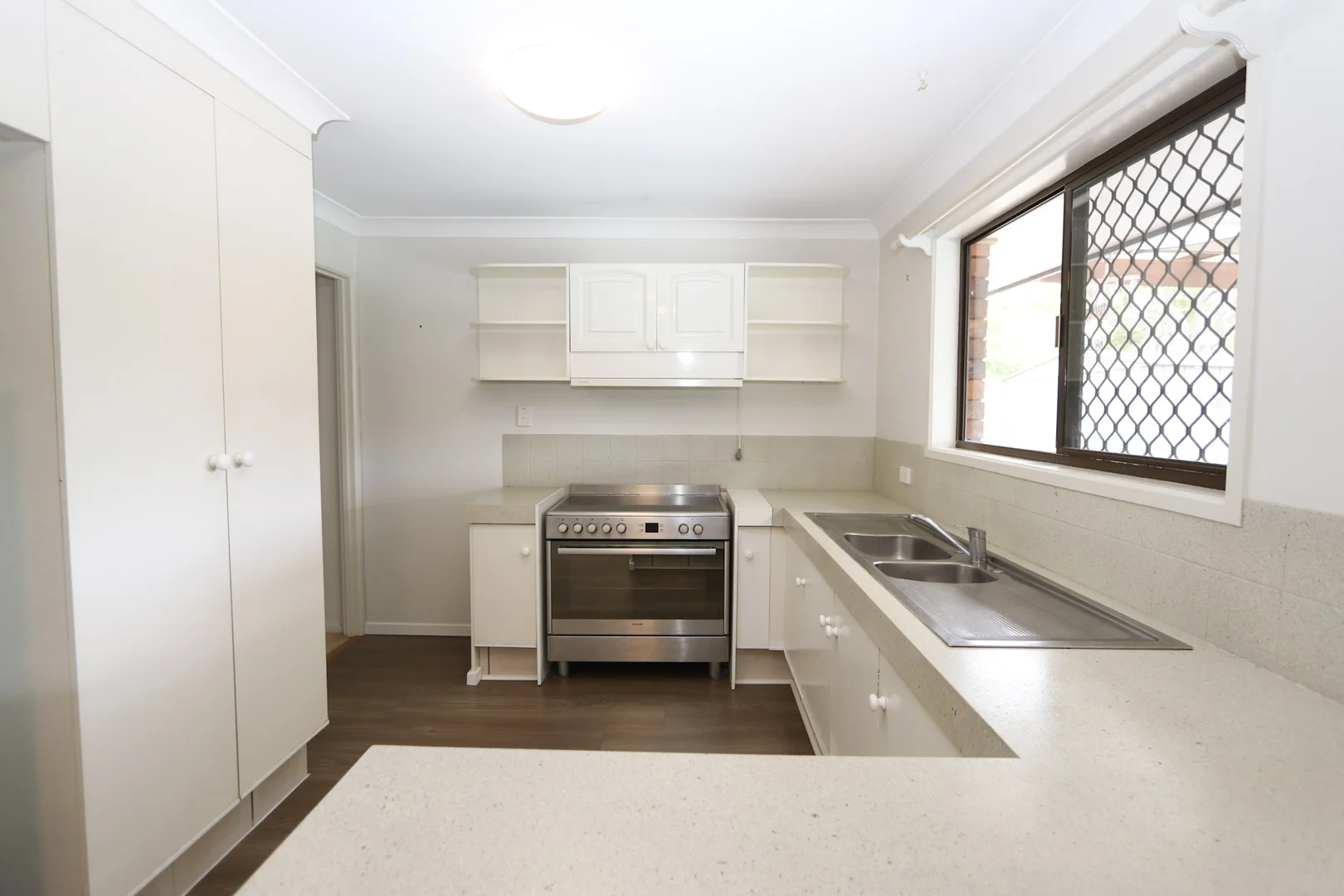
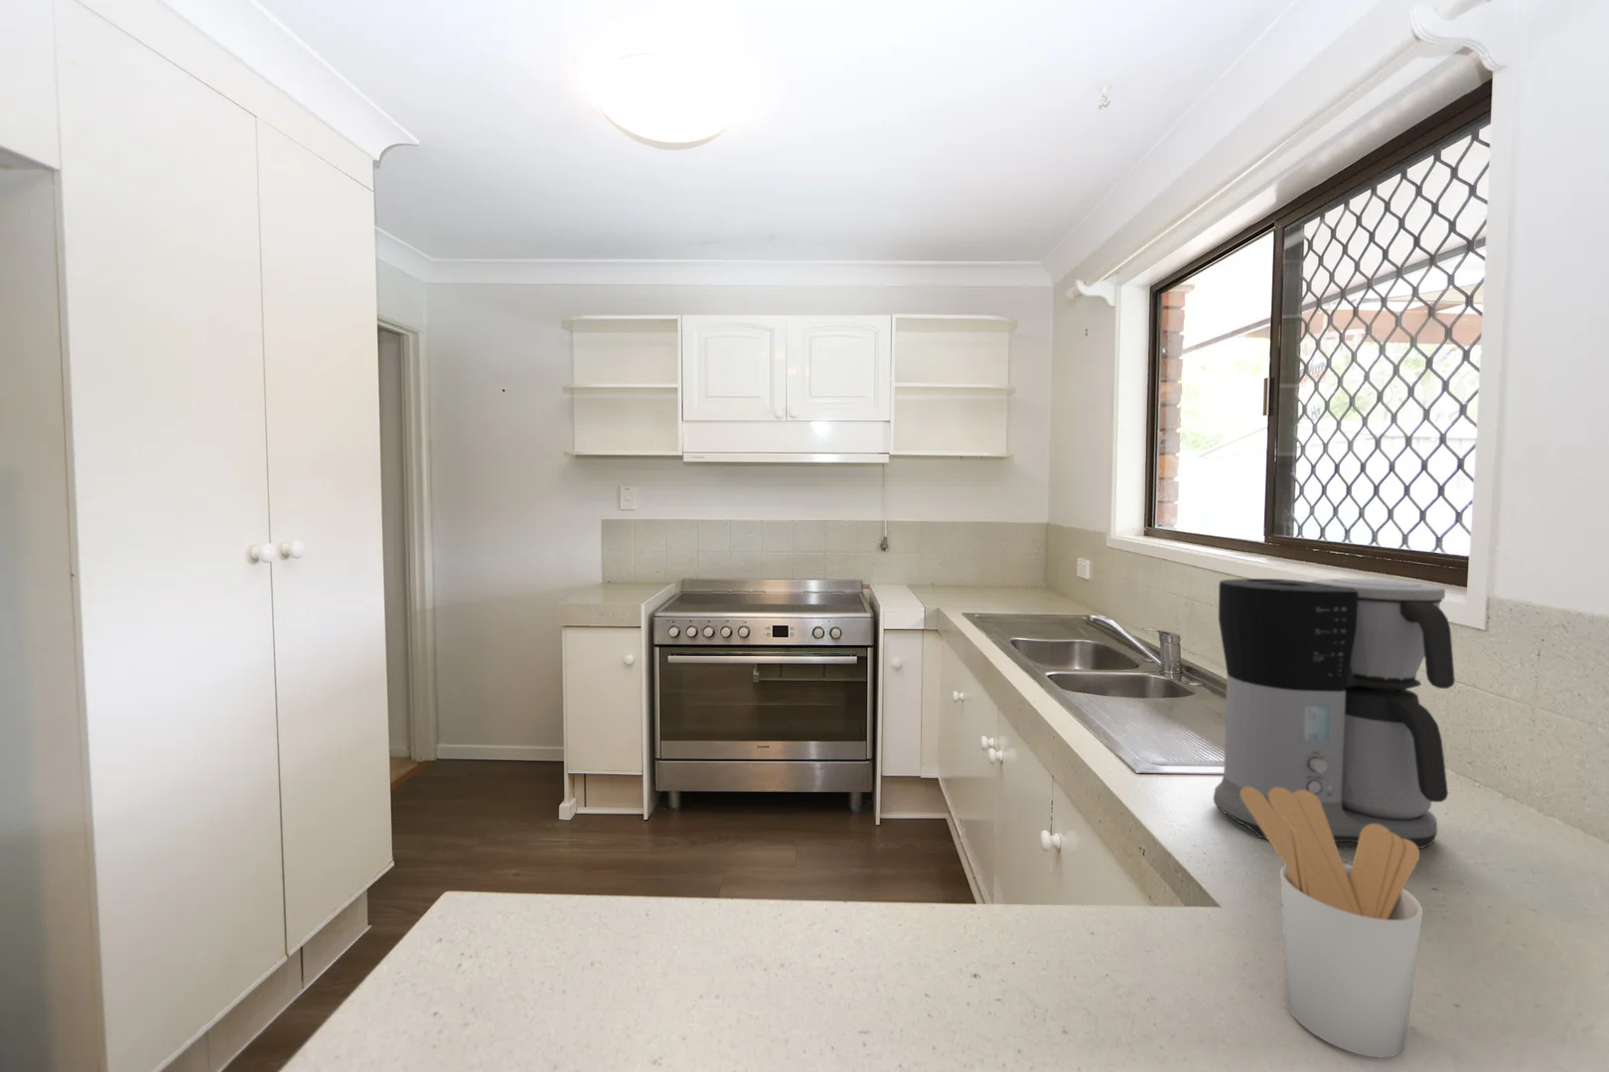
+ utensil holder [1240,786,1423,1059]
+ coffee maker [1212,578,1456,849]
